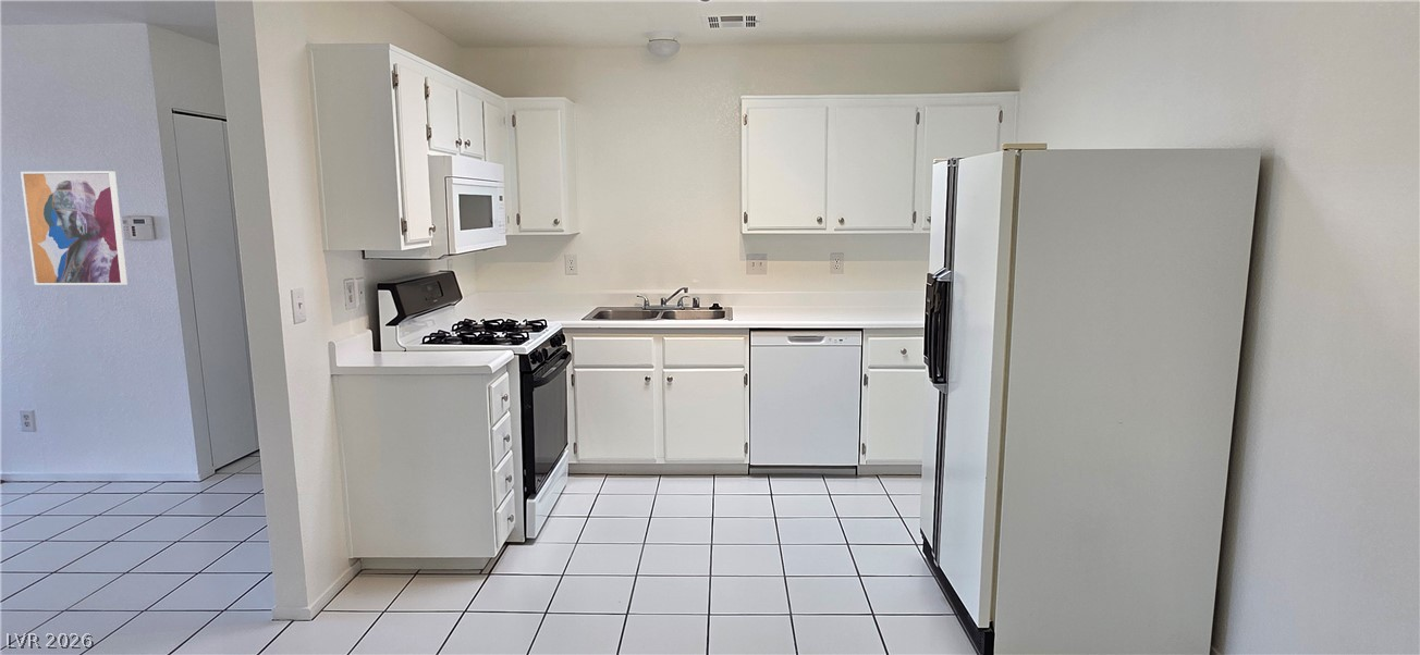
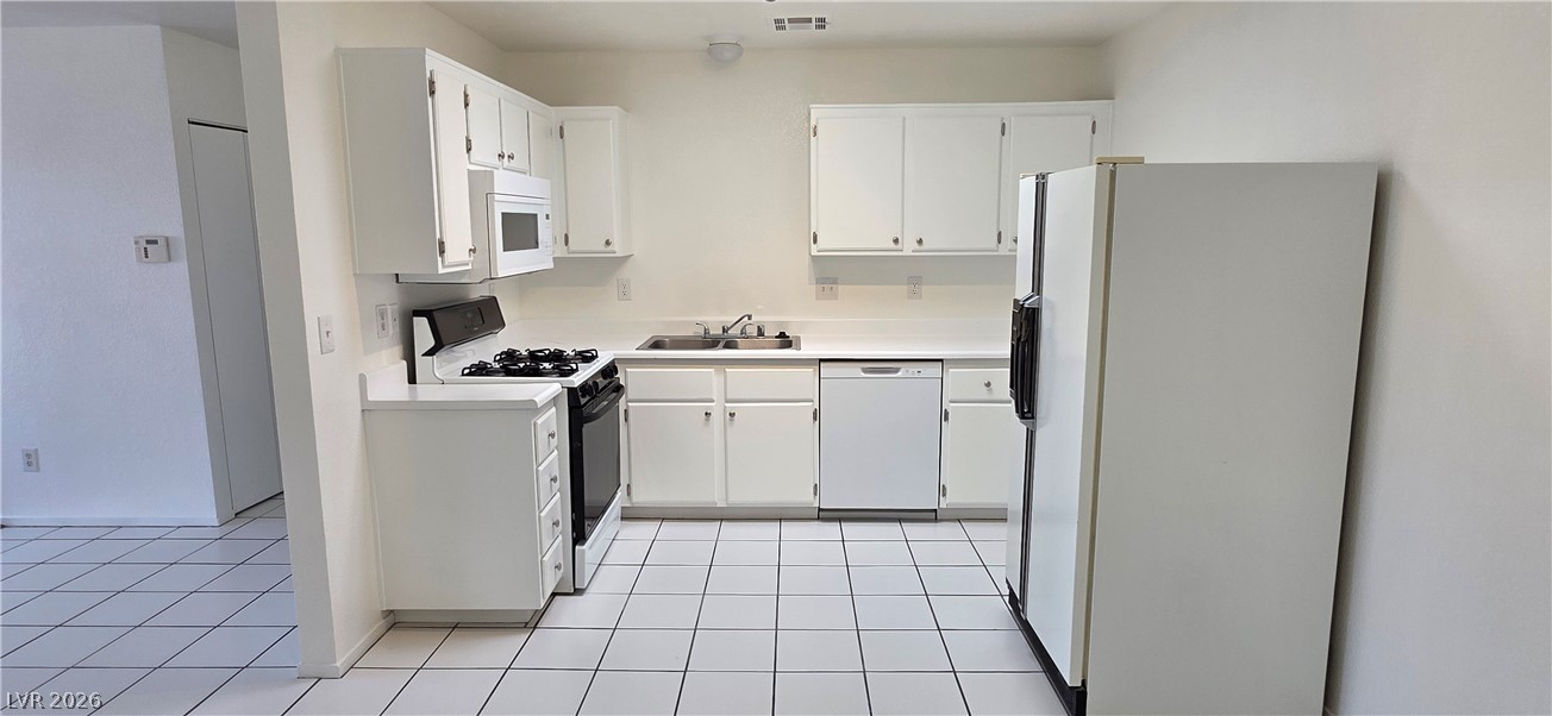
- wall art [20,170,128,286]
